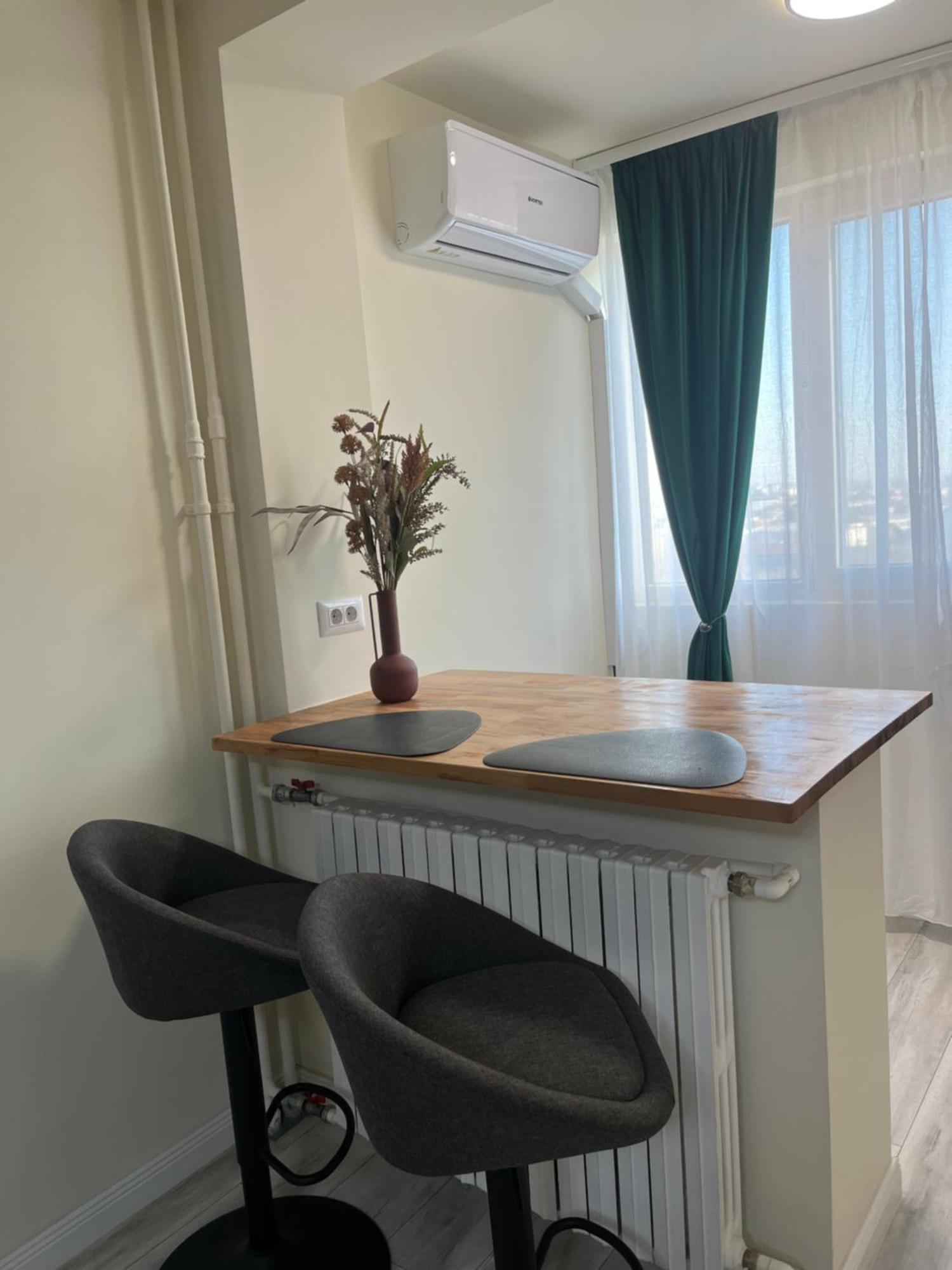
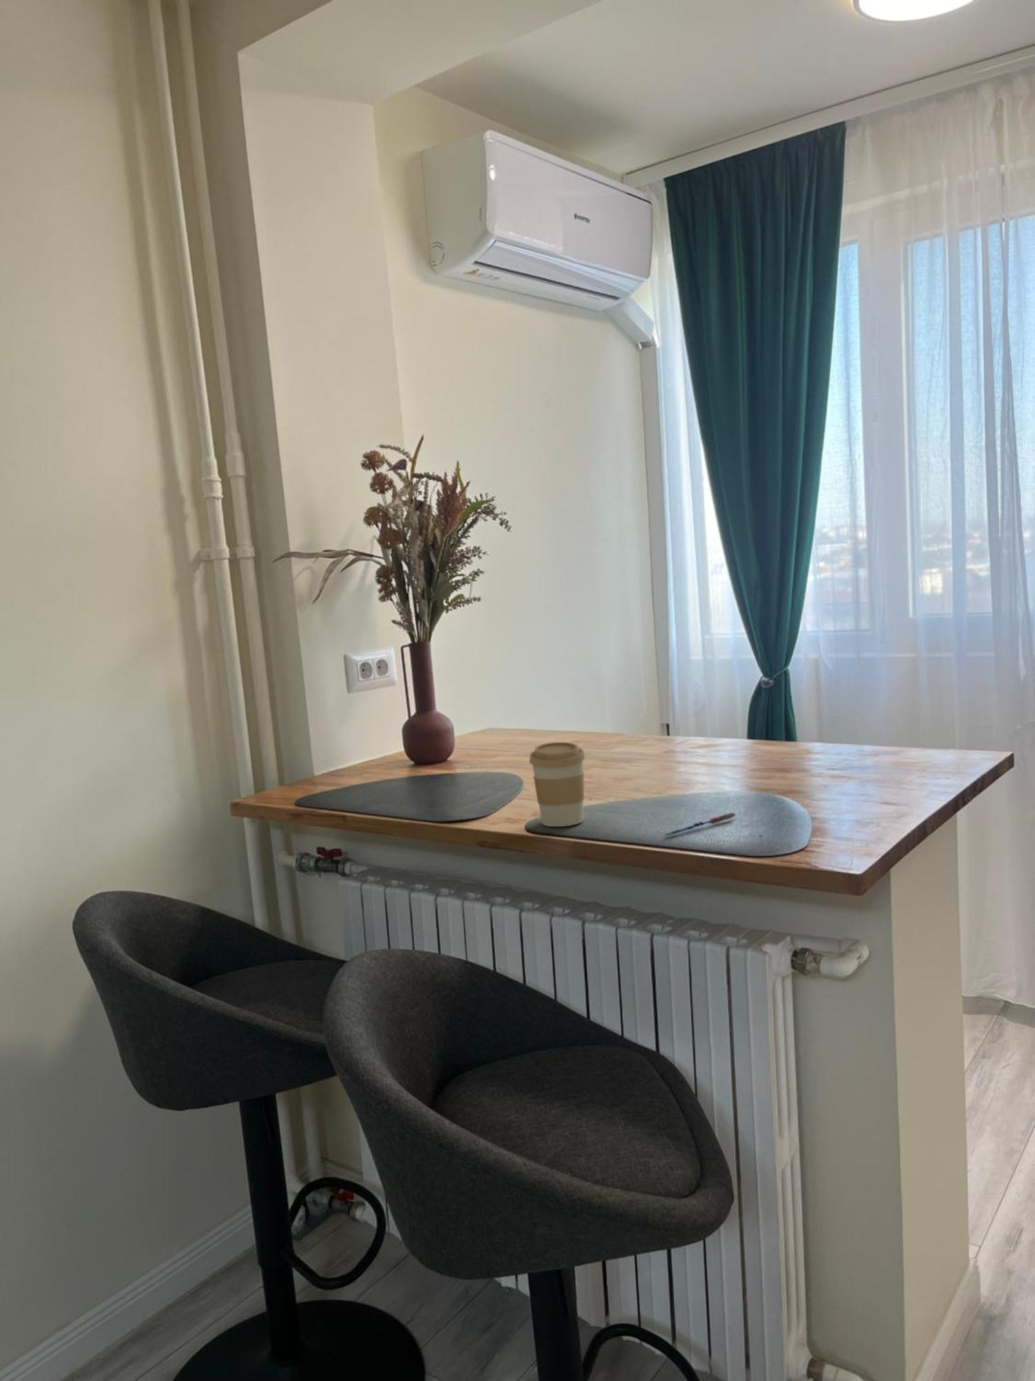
+ coffee cup [528,742,586,828]
+ pen [664,812,736,837]
